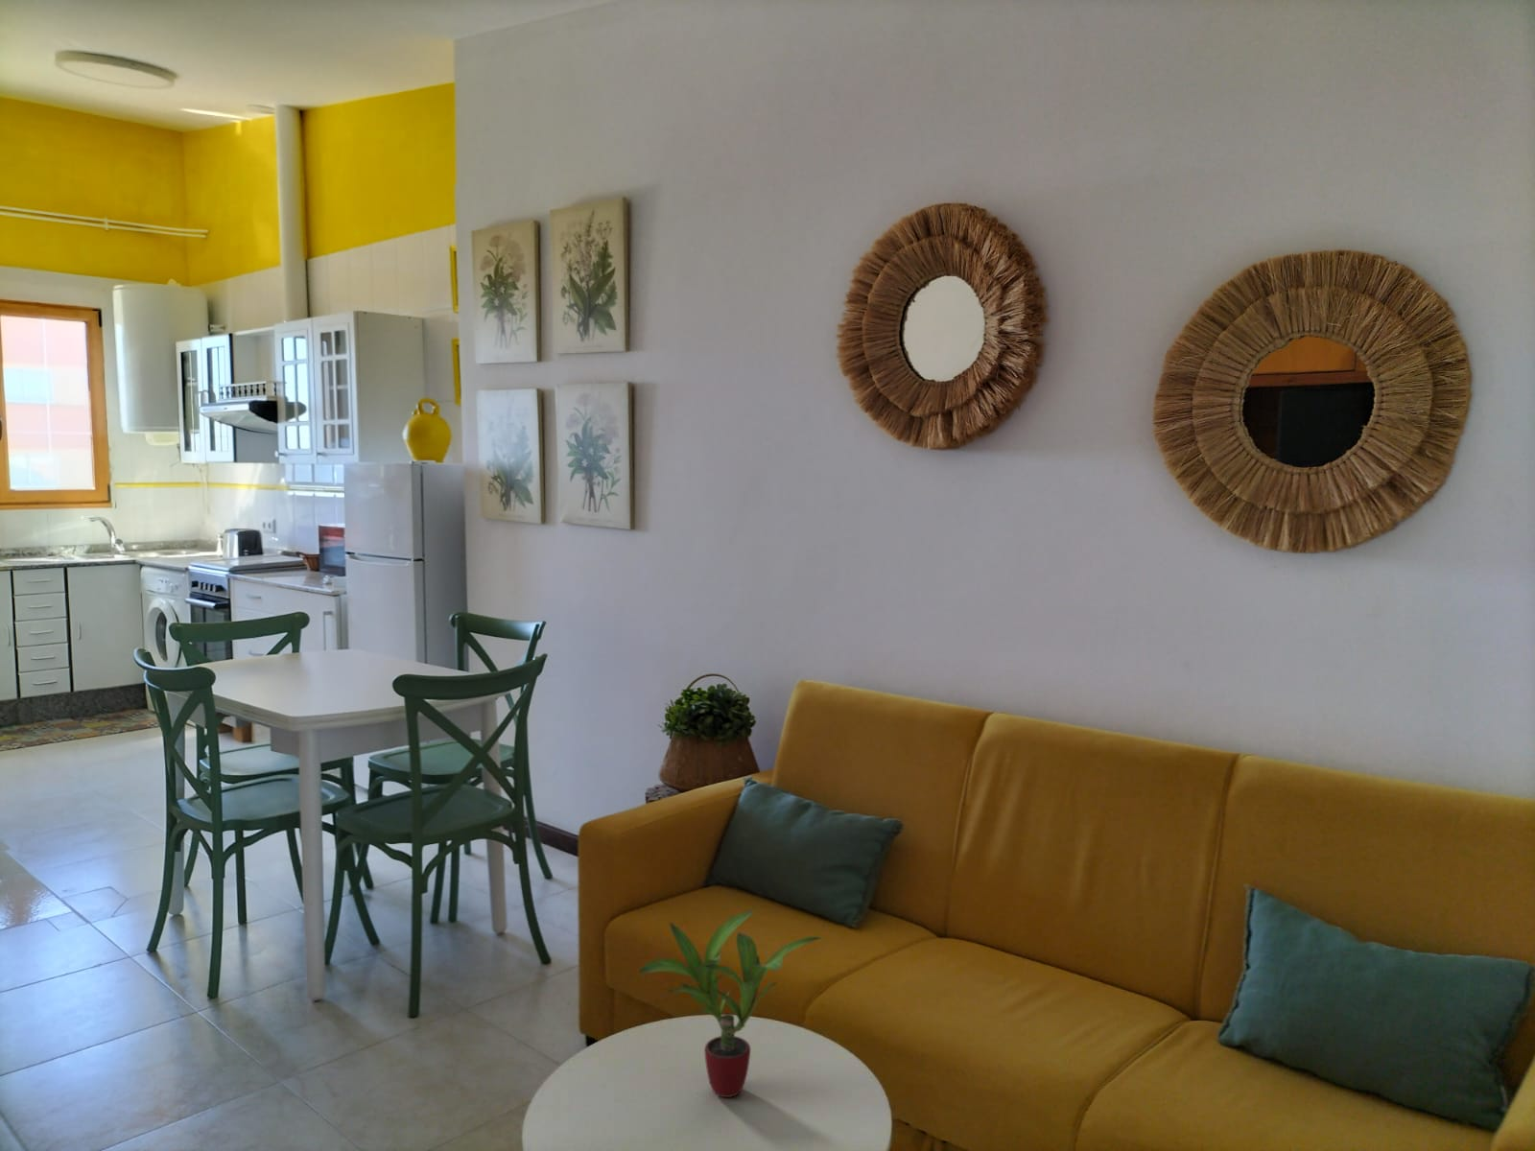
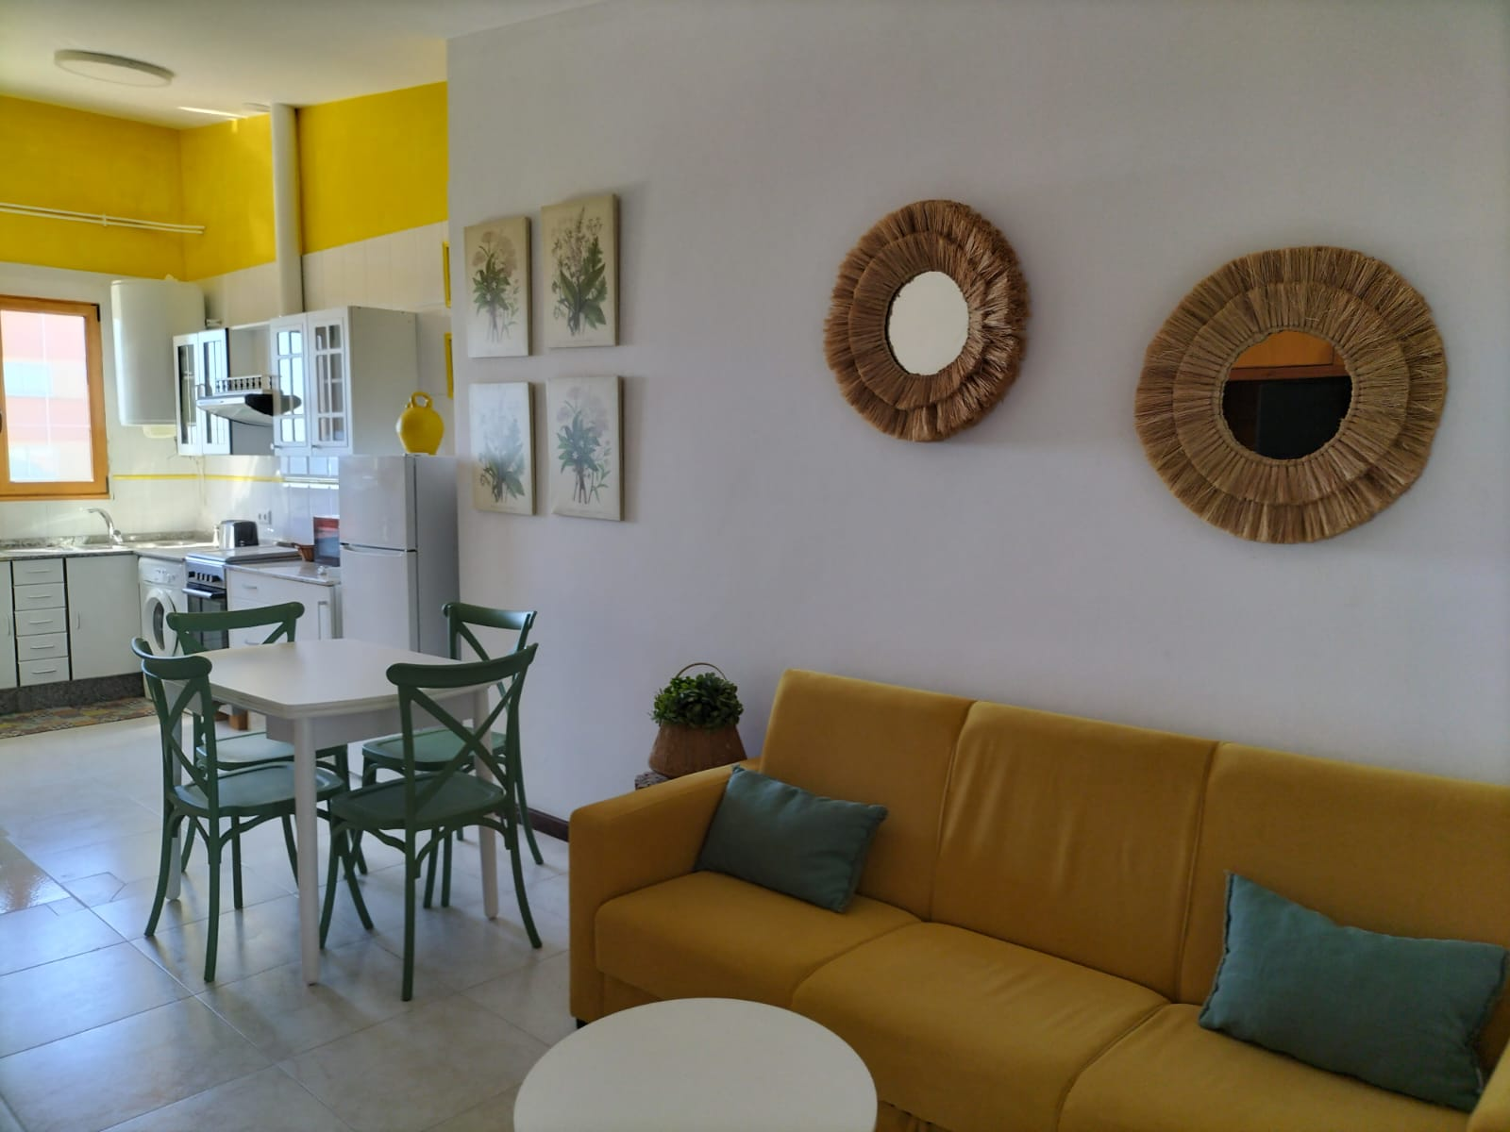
- potted plant [637,908,824,1098]
